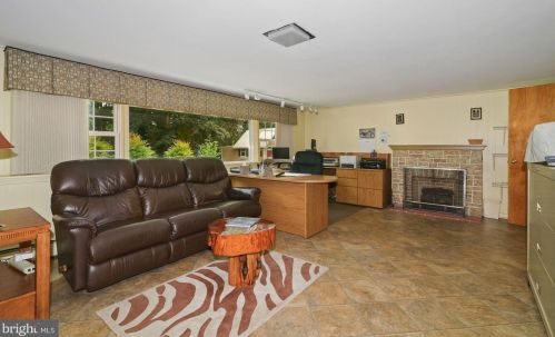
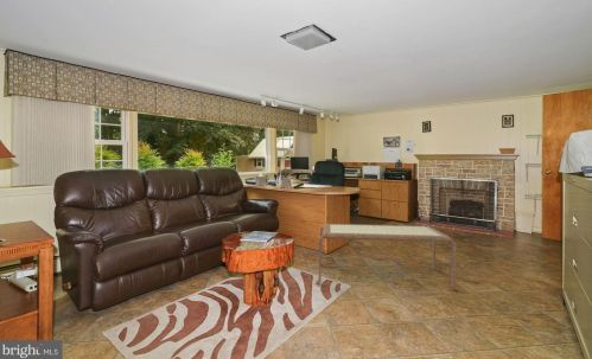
+ coffee table [314,223,460,291]
